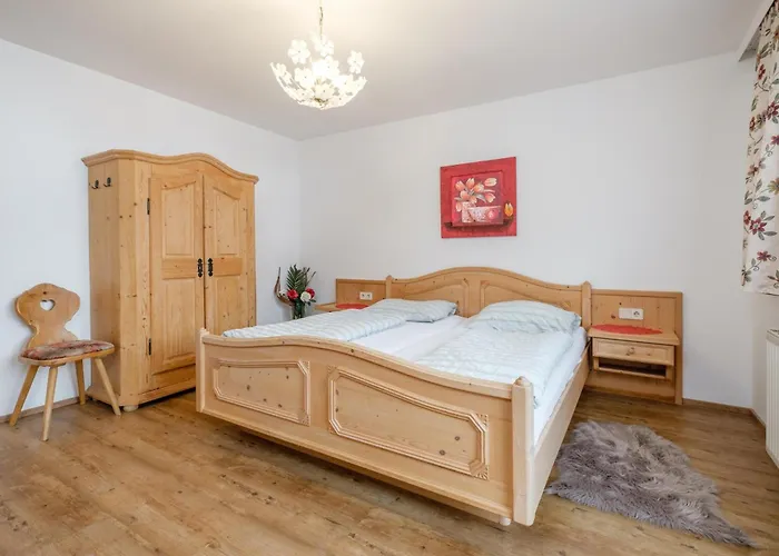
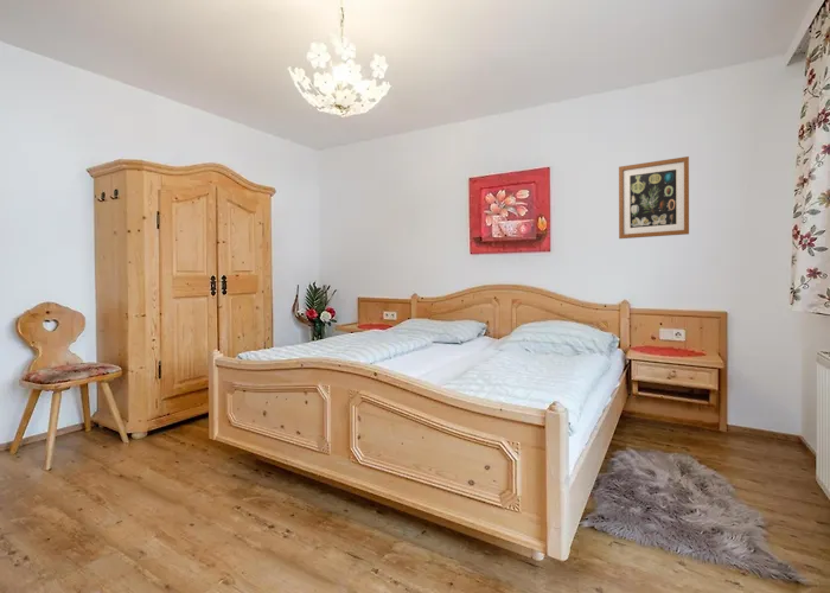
+ wall art [618,155,690,240]
